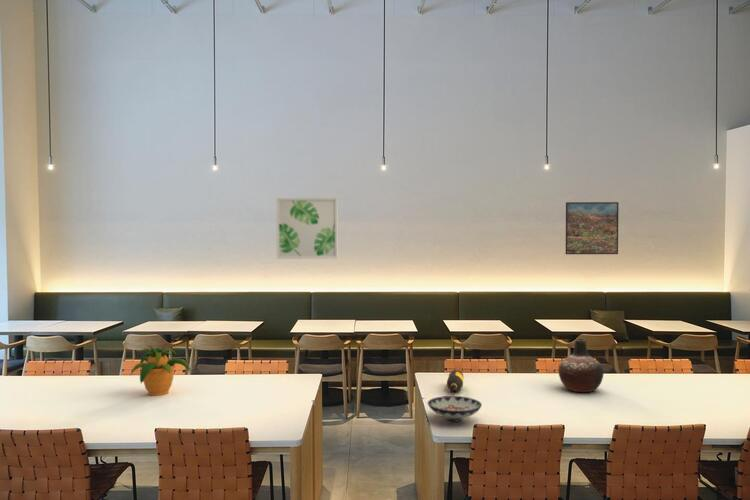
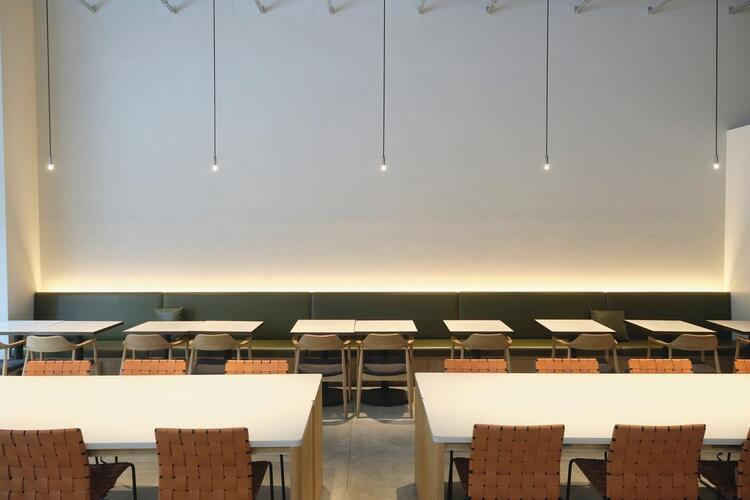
- potted plant [129,344,192,397]
- bottle [446,369,465,393]
- bowl [427,395,483,423]
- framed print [565,201,620,255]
- vase [558,338,605,393]
- wall art [275,197,339,260]
